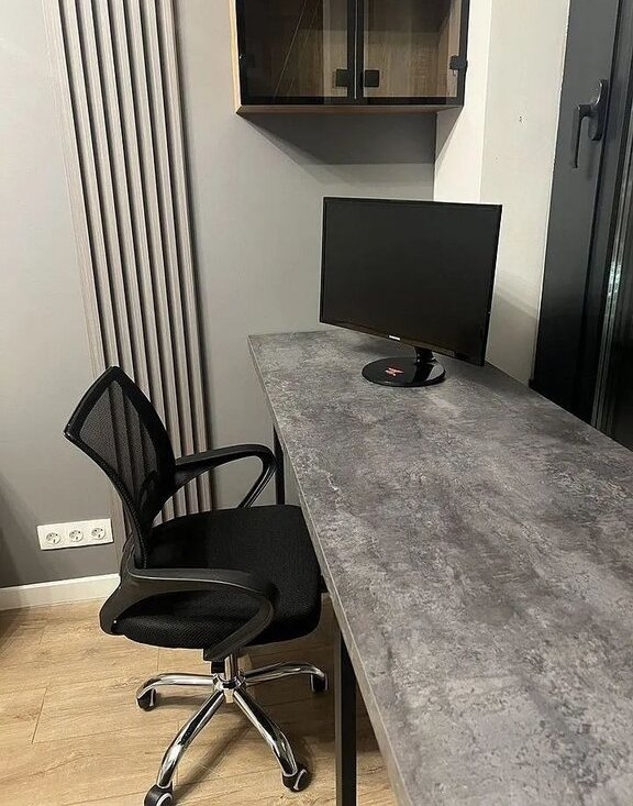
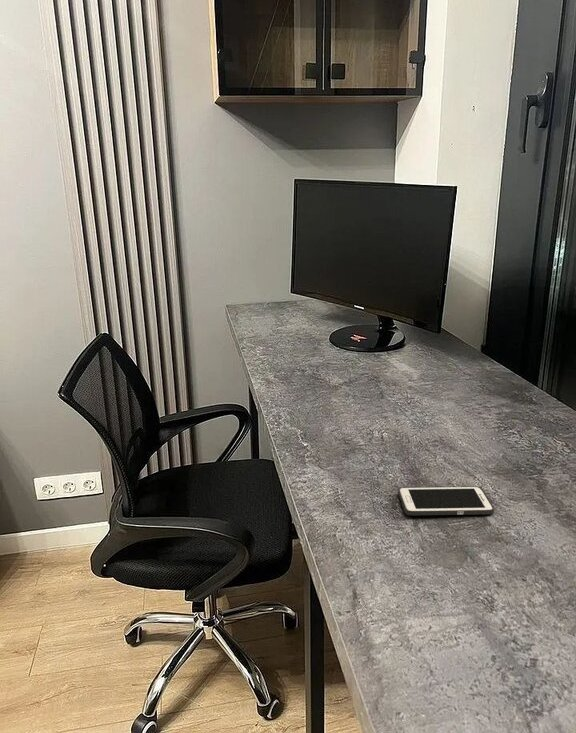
+ cell phone [397,485,495,516]
